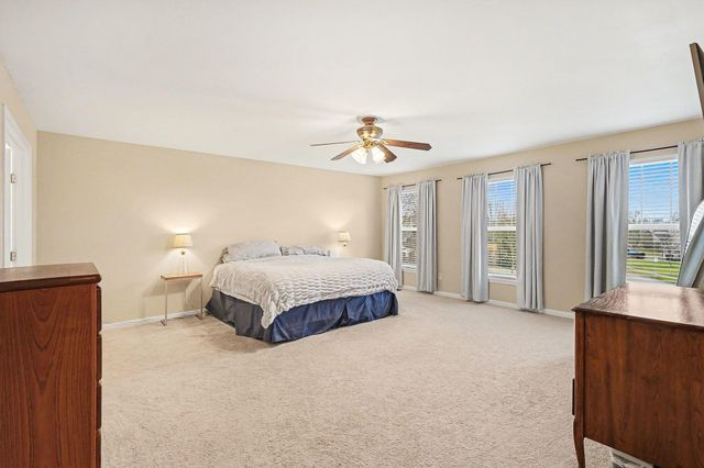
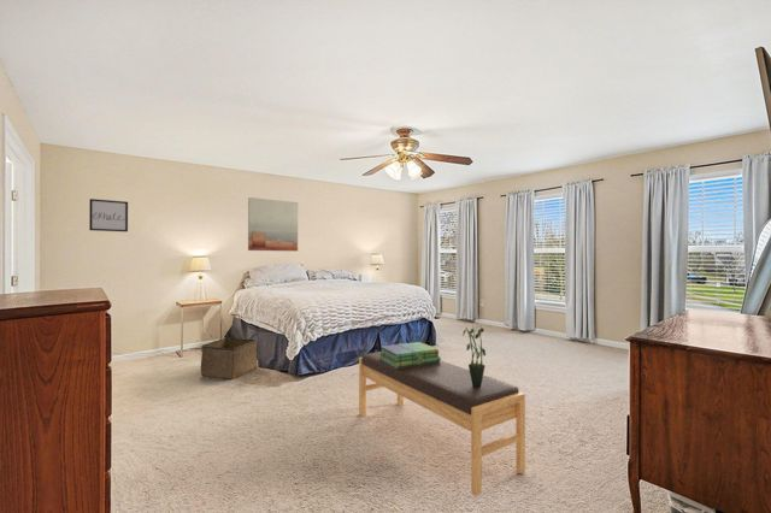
+ potted plant [461,324,487,388]
+ stack of books [379,341,442,368]
+ wall art [88,197,129,232]
+ wall art [247,196,299,252]
+ bench [358,350,526,497]
+ storage bin [200,336,258,381]
